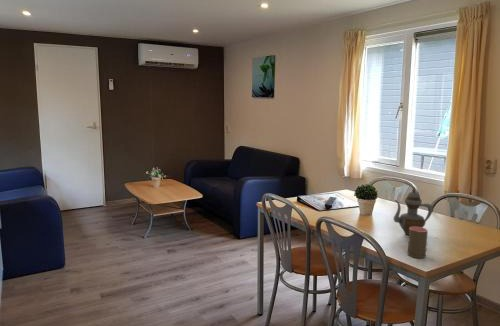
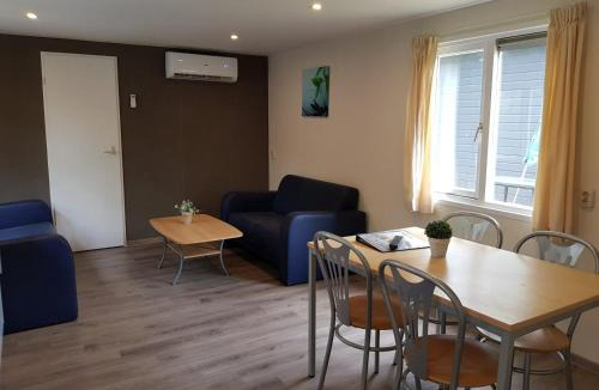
- teapot [393,186,434,236]
- cup [407,227,429,259]
